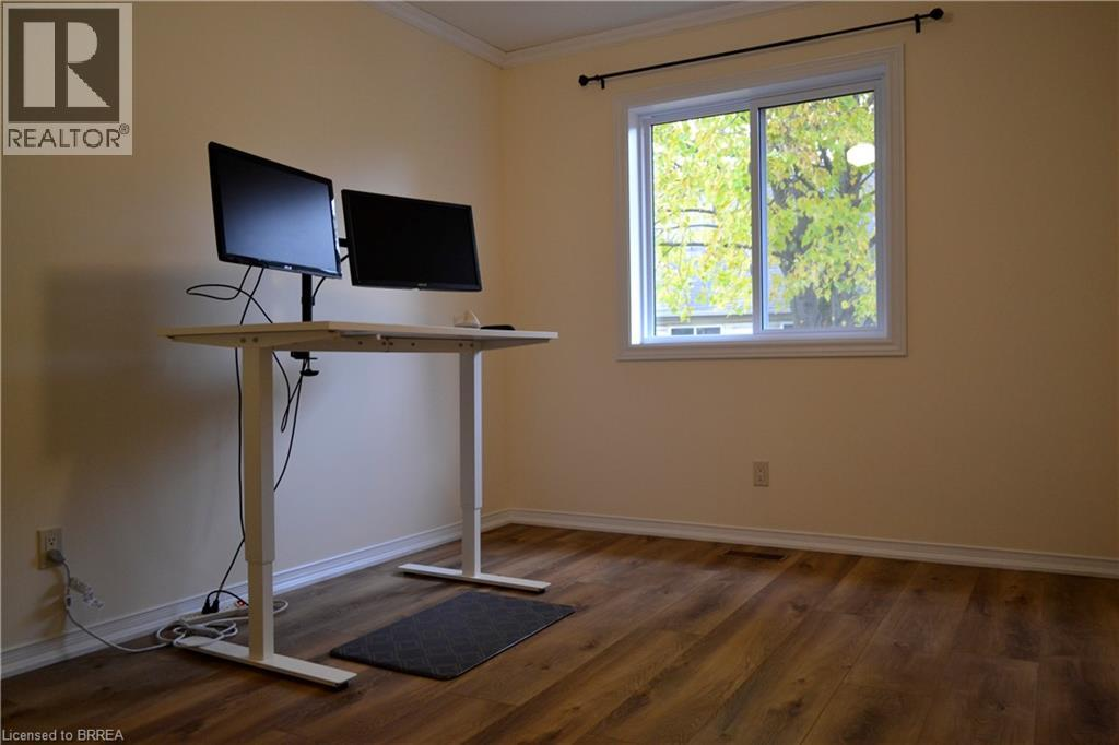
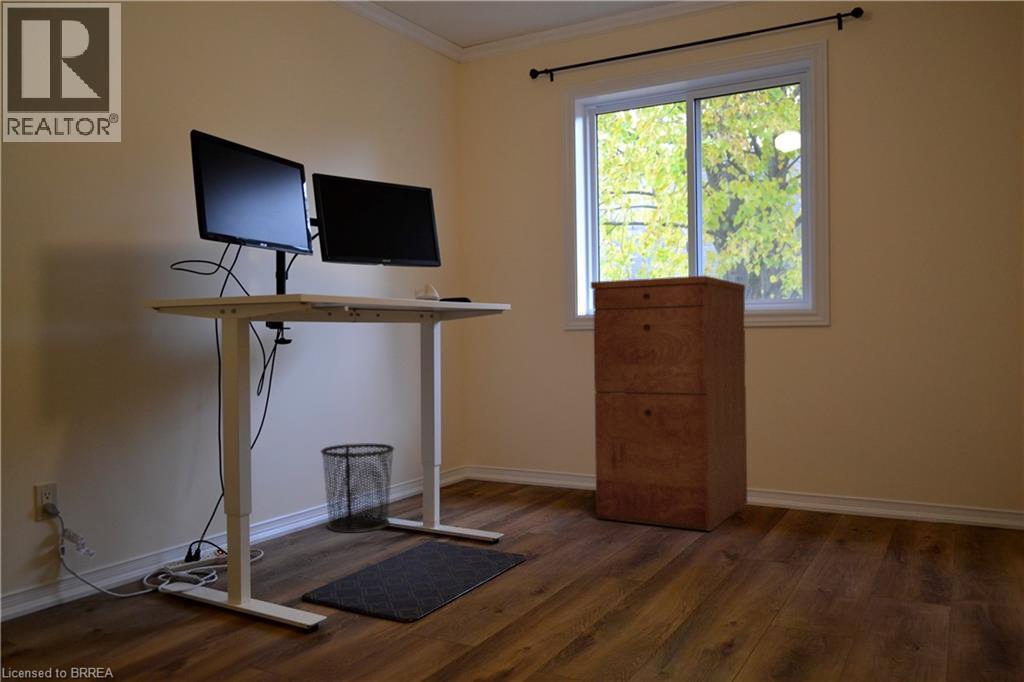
+ waste bin [320,443,395,534]
+ filing cabinet [590,275,748,532]
